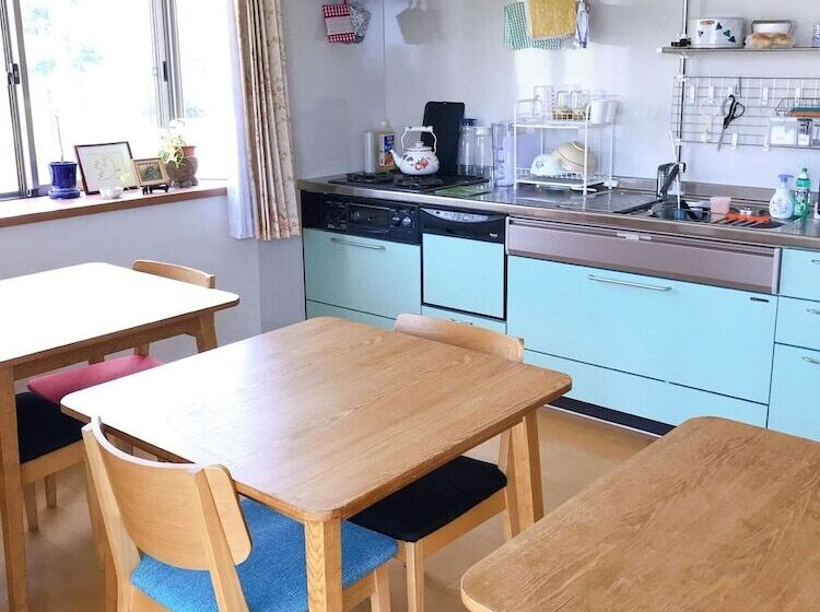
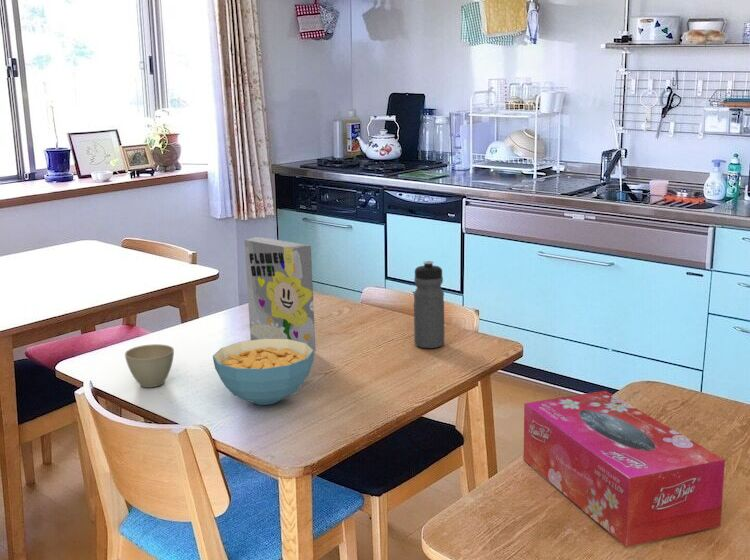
+ cereal bowl [212,339,315,406]
+ water bottle [413,260,445,349]
+ flower pot [124,343,175,388]
+ cereal box [243,236,317,352]
+ tissue box [523,390,726,548]
